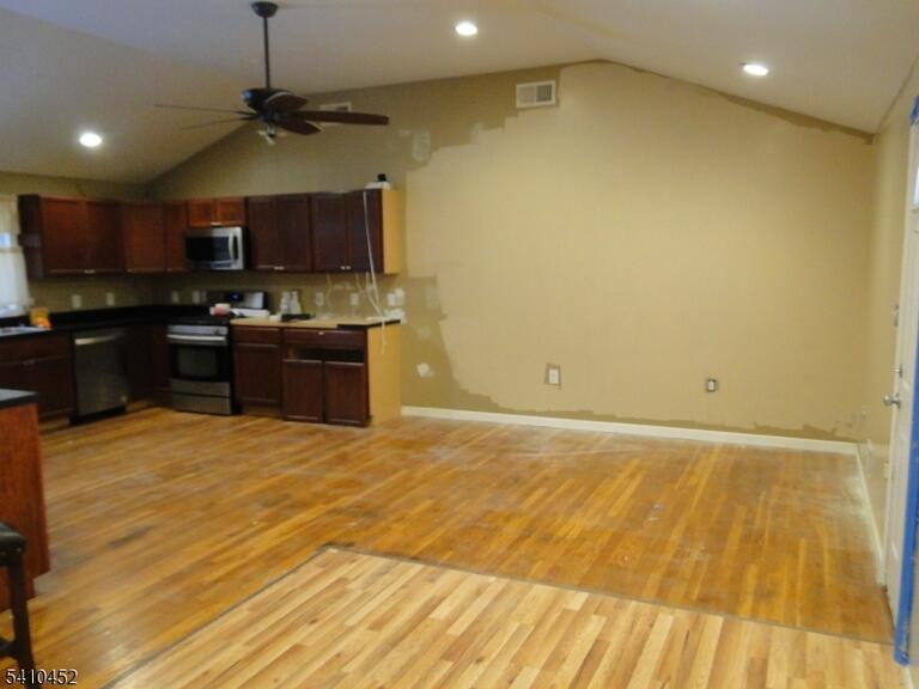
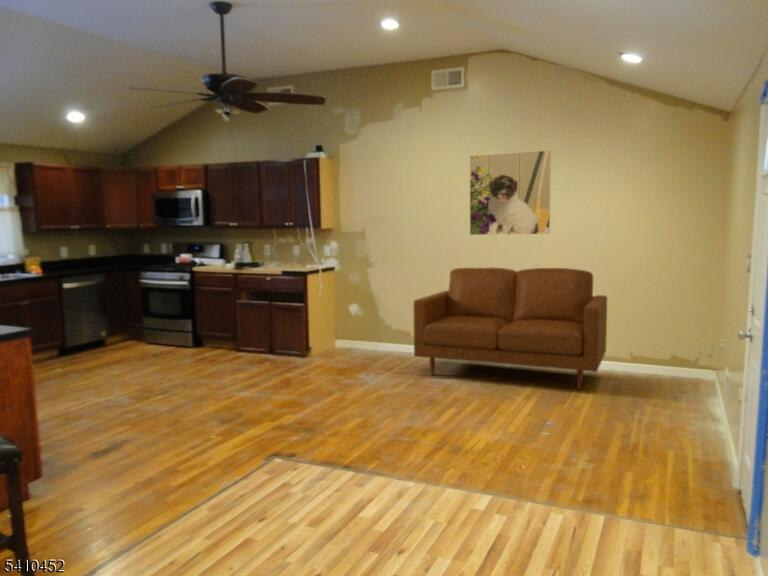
+ sofa [413,267,608,390]
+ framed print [469,149,552,236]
